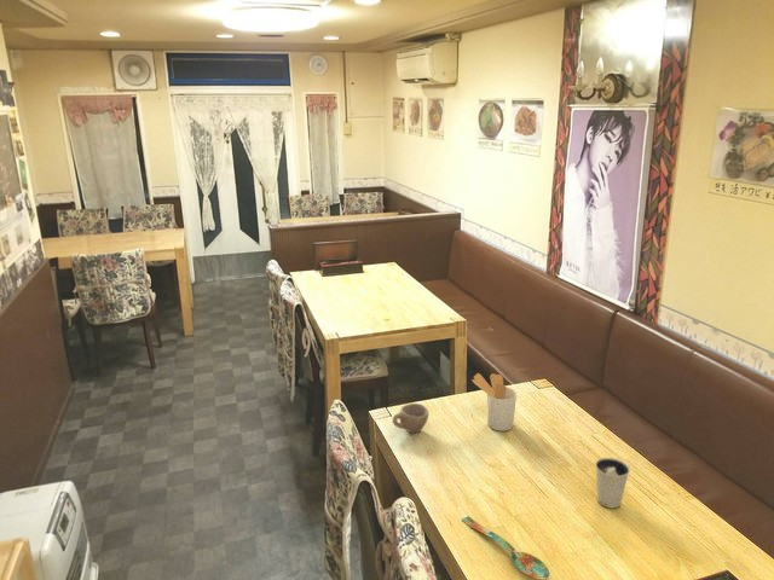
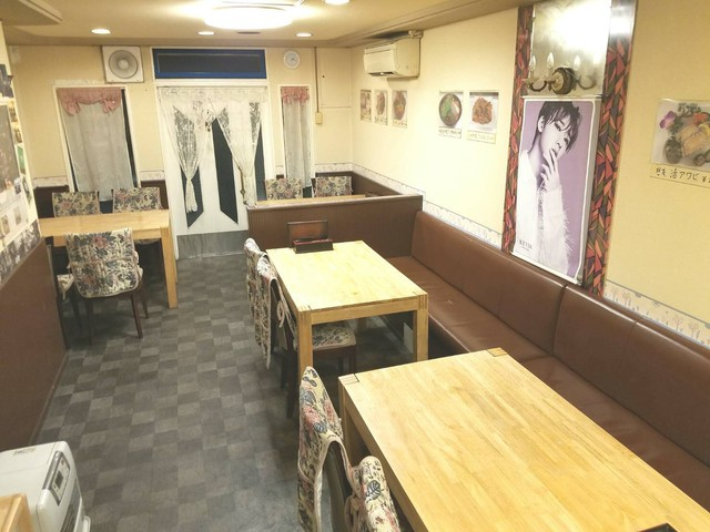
- cup [392,402,431,434]
- dixie cup [594,457,631,509]
- utensil holder [470,372,518,433]
- spoon [461,515,550,580]
